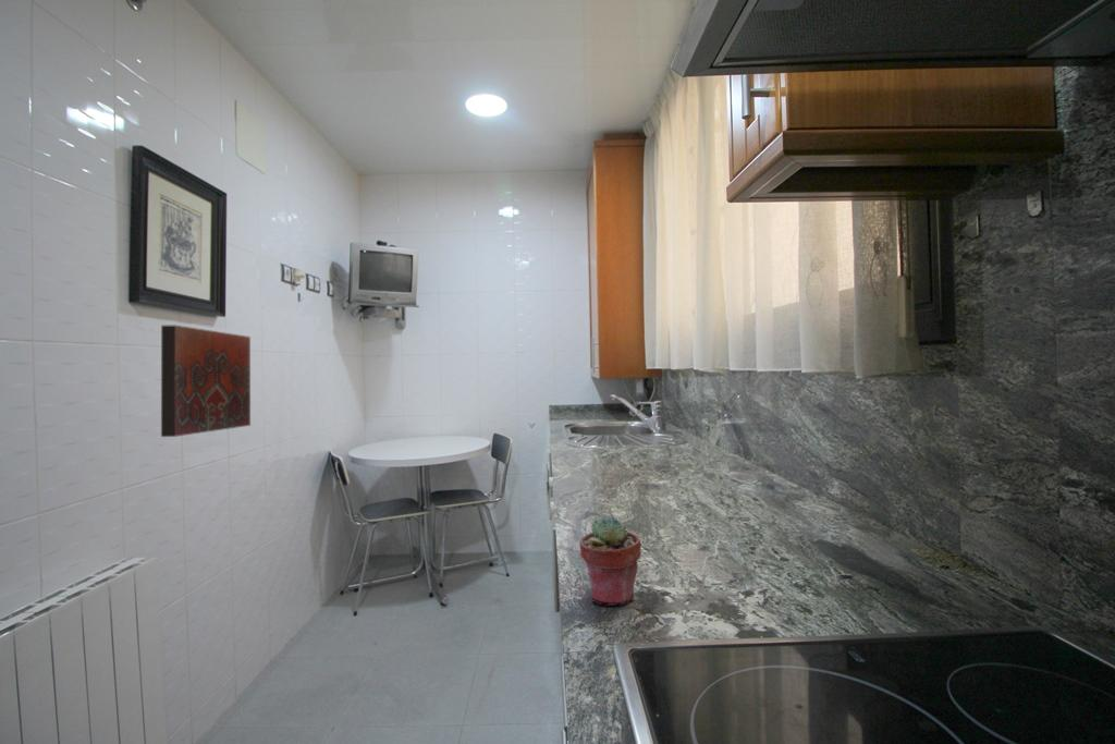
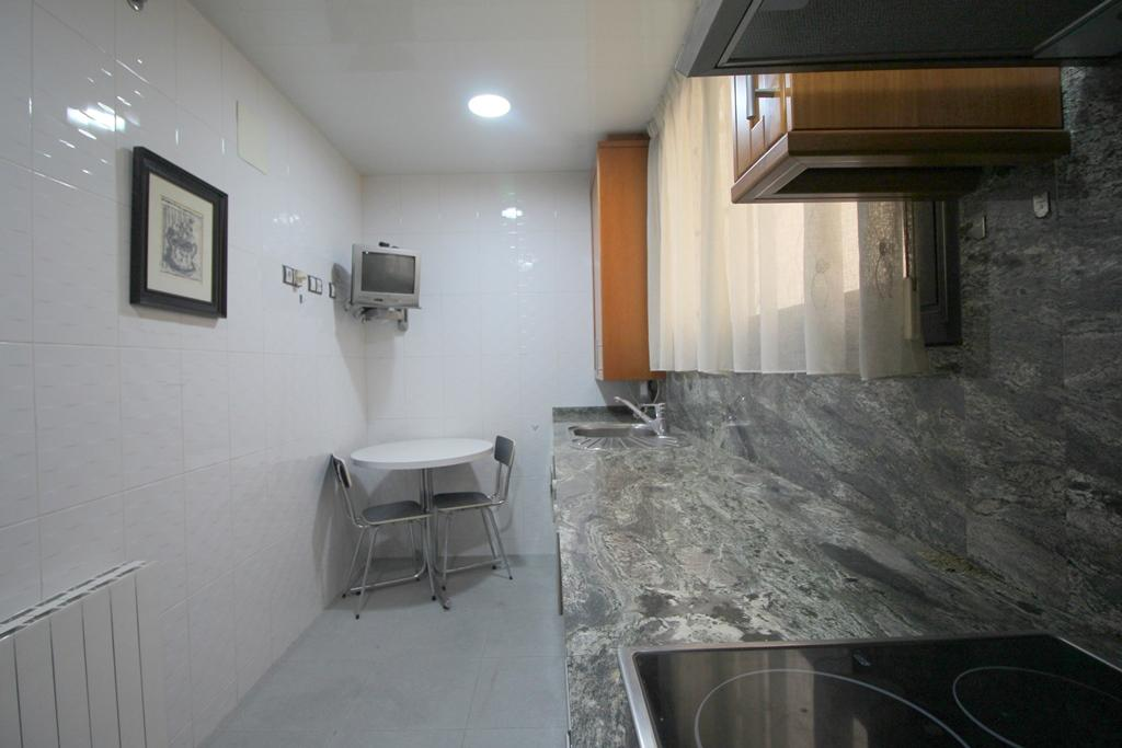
- potted succulent [578,515,642,607]
- decorative tile [160,325,252,438]
